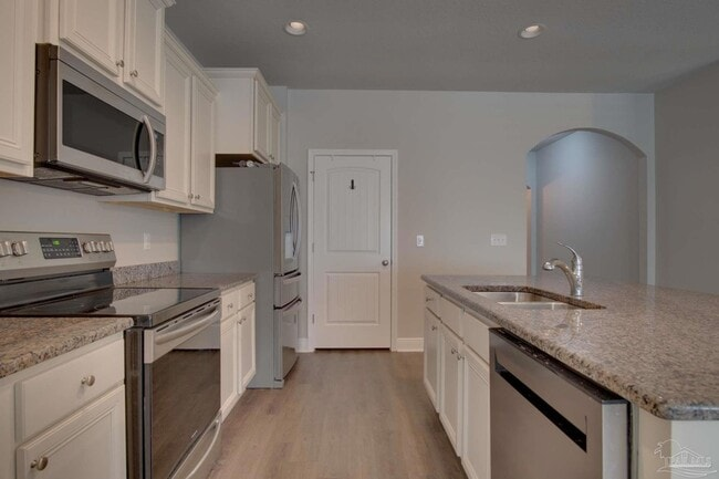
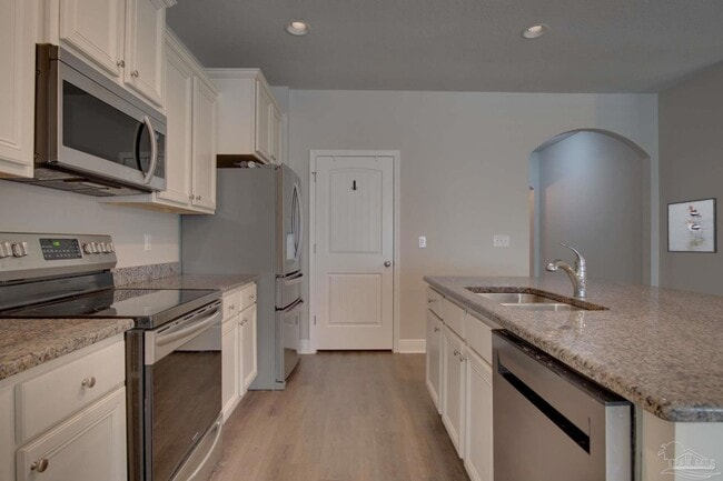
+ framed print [666,197,719,254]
